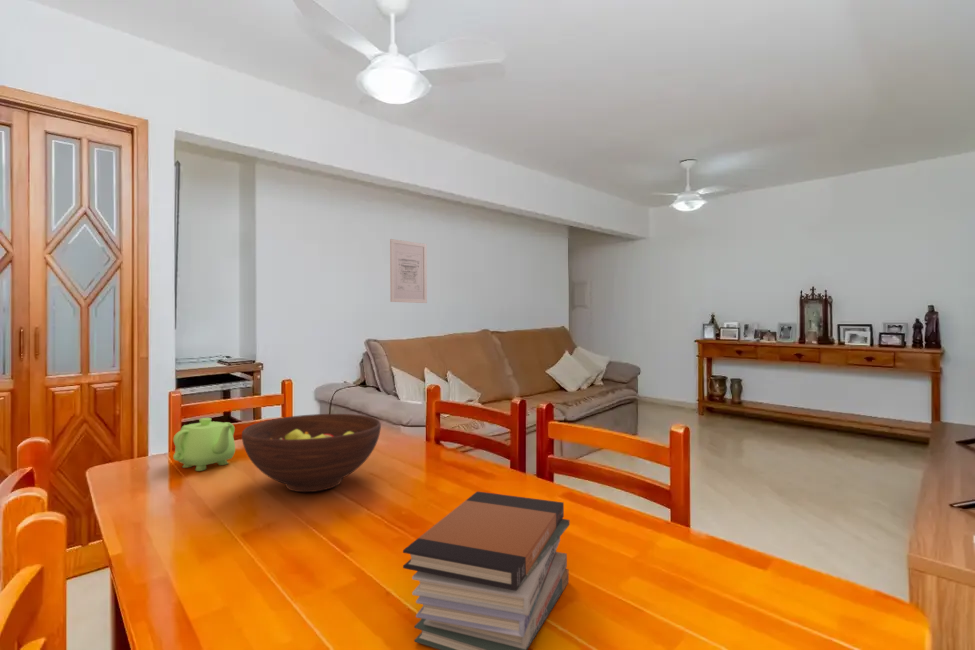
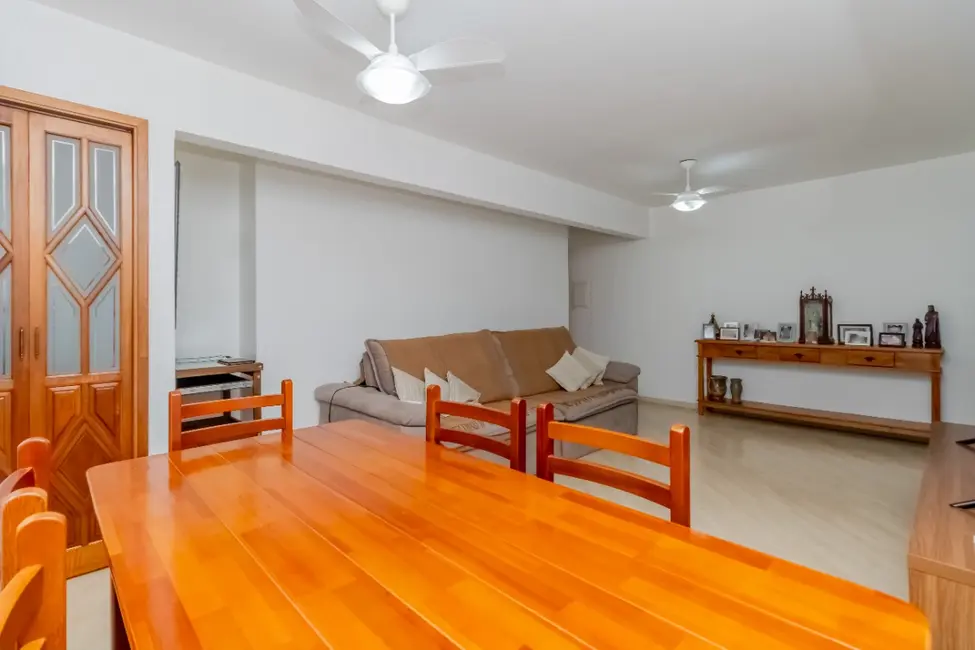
- book stack [402,490,571,650]
- fruit bowl [241,413,382,493]
- teapot [172,417,236,472]
- wall art [389,238,428,304]
